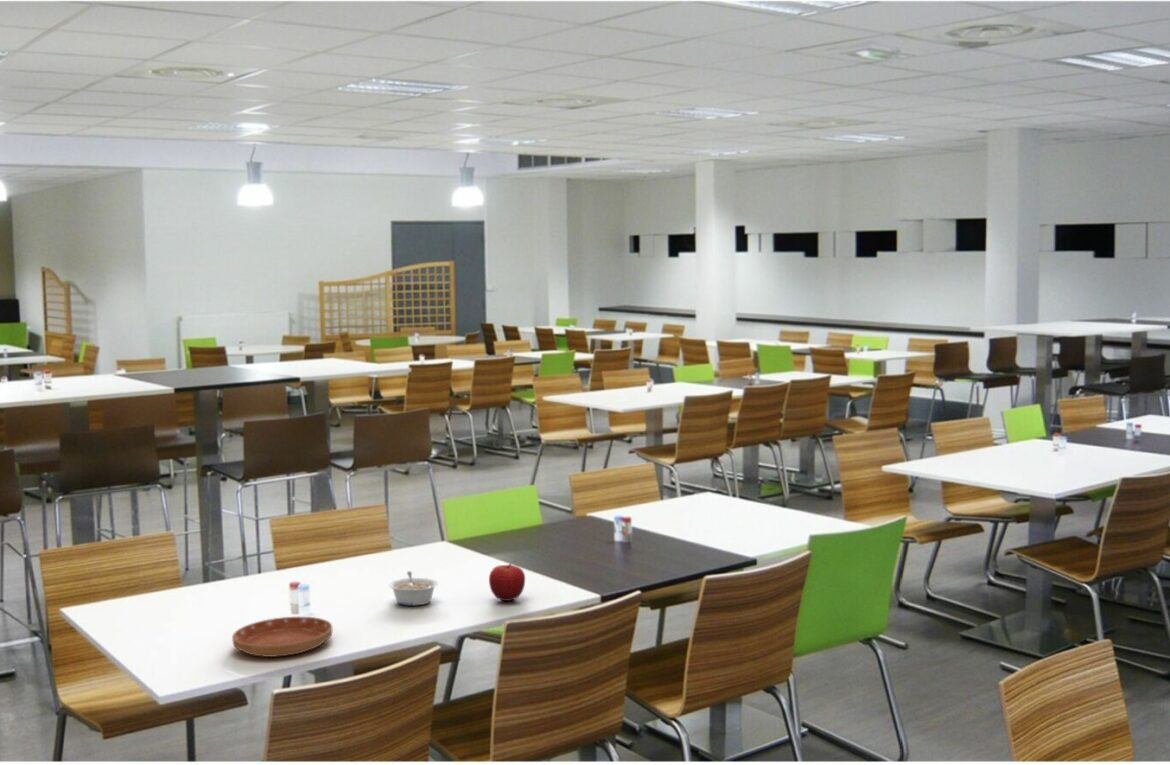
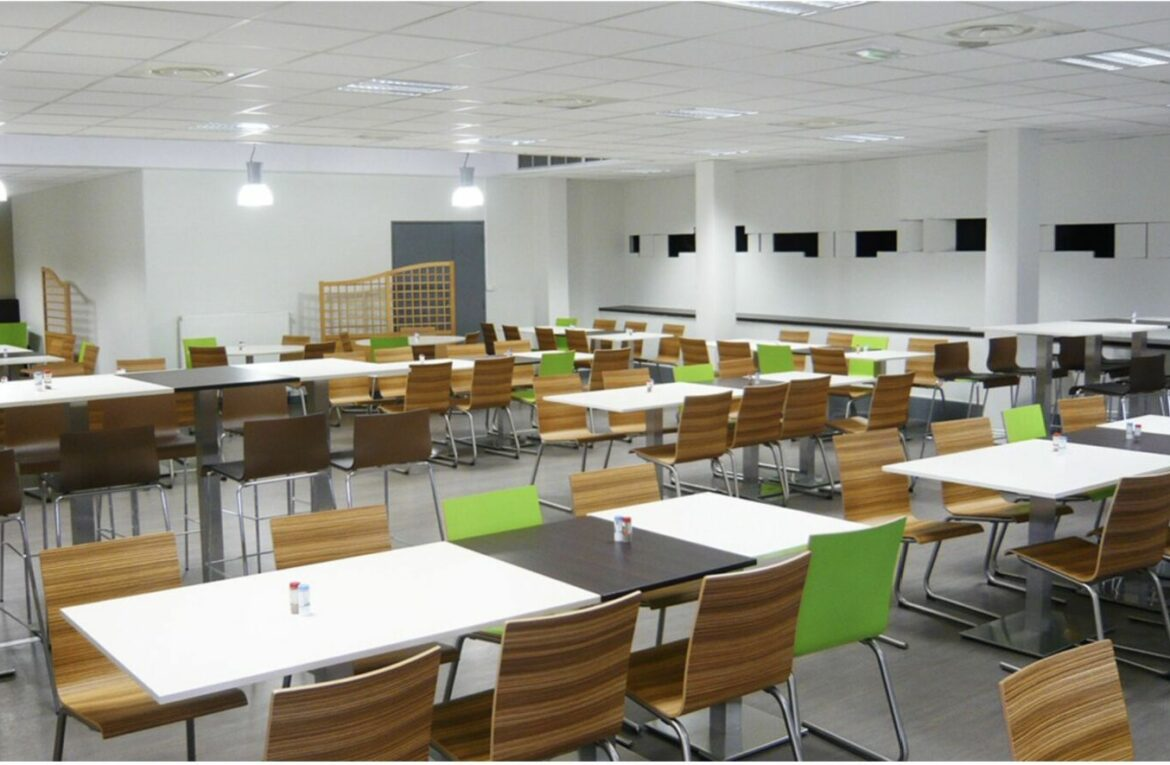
- saucer [231,616,333,658]
- fruit [488,562,526,602]
- legume [388,570,439,607]
